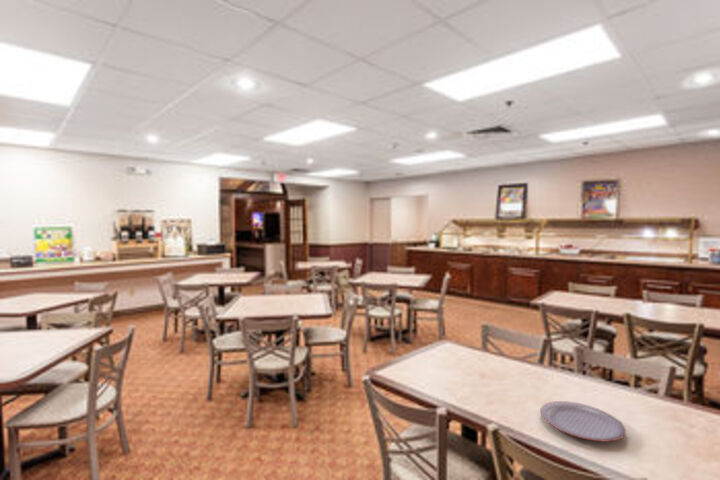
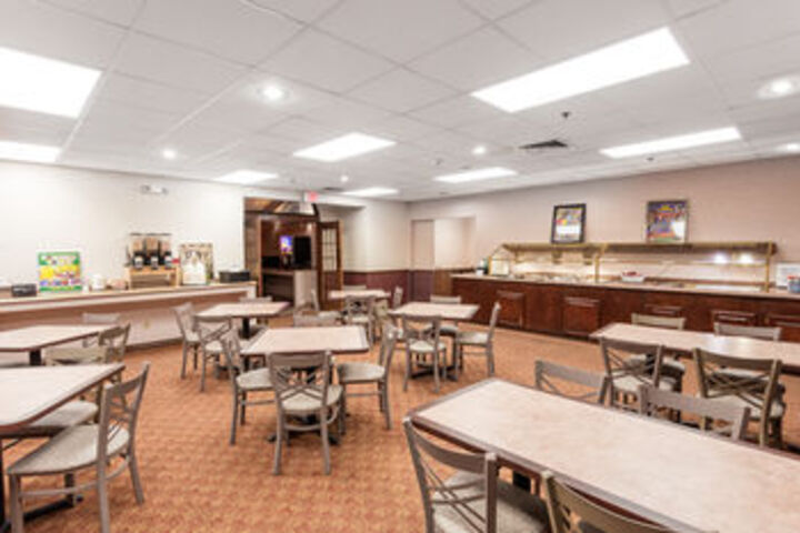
- plate [539,400,627,443]
